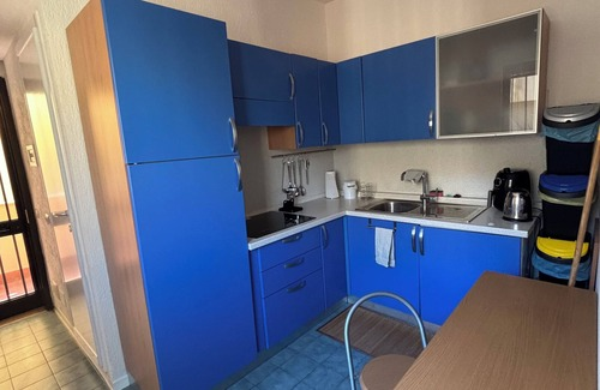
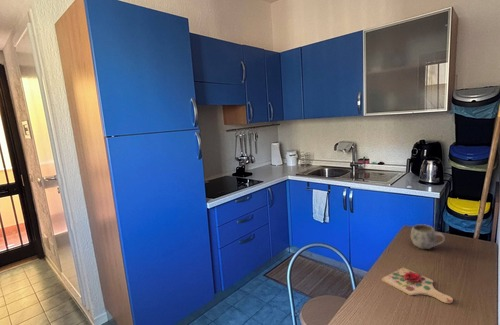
+ cutting board [381,267,454,304]
+ mug [410,223,446,250]
